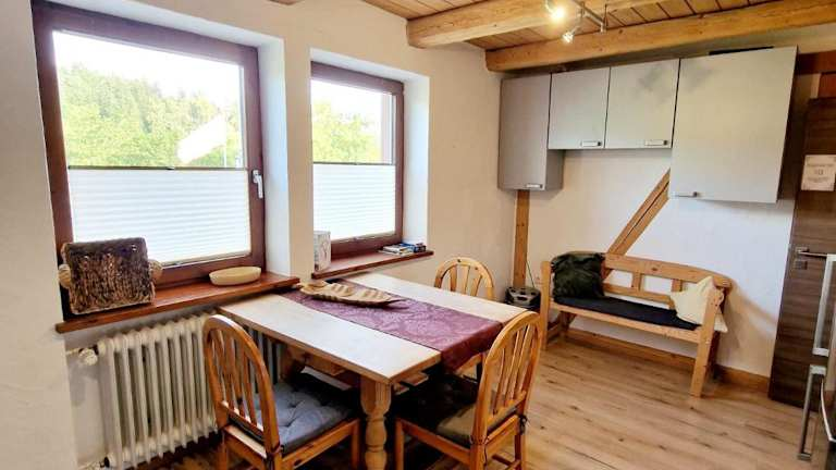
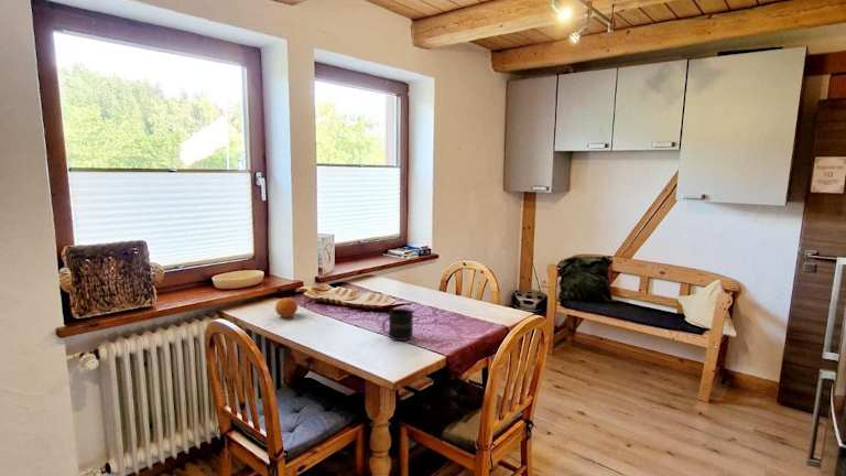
+ mug [381,307,414,342]
+ fruit [274,296,299,318]
